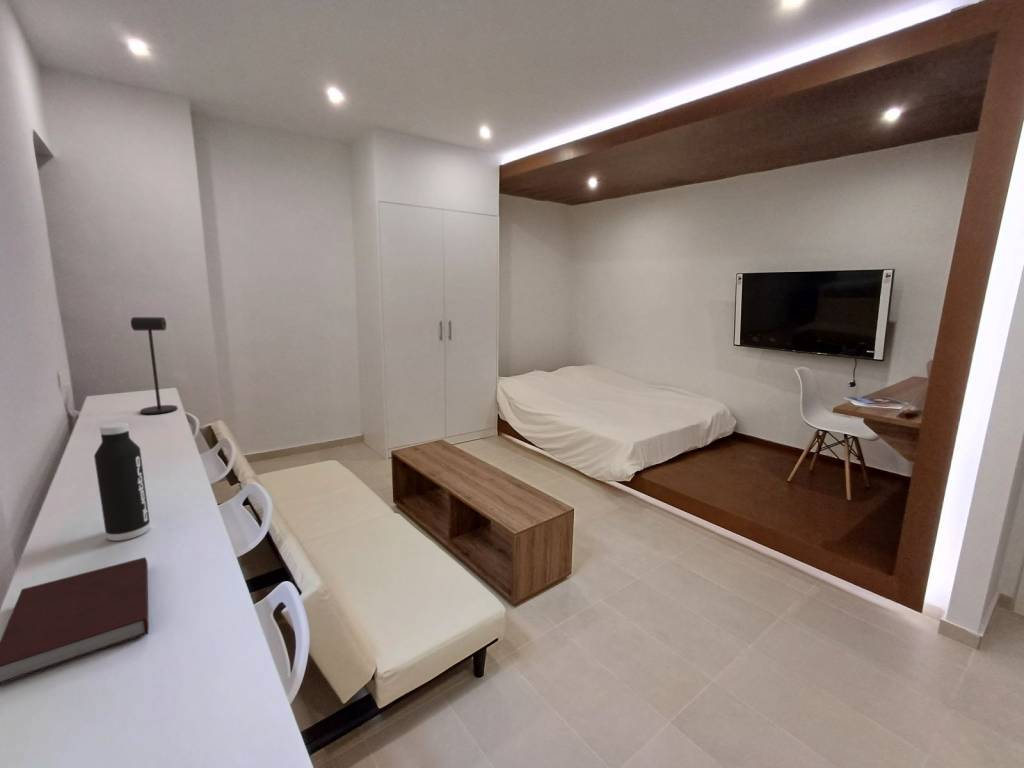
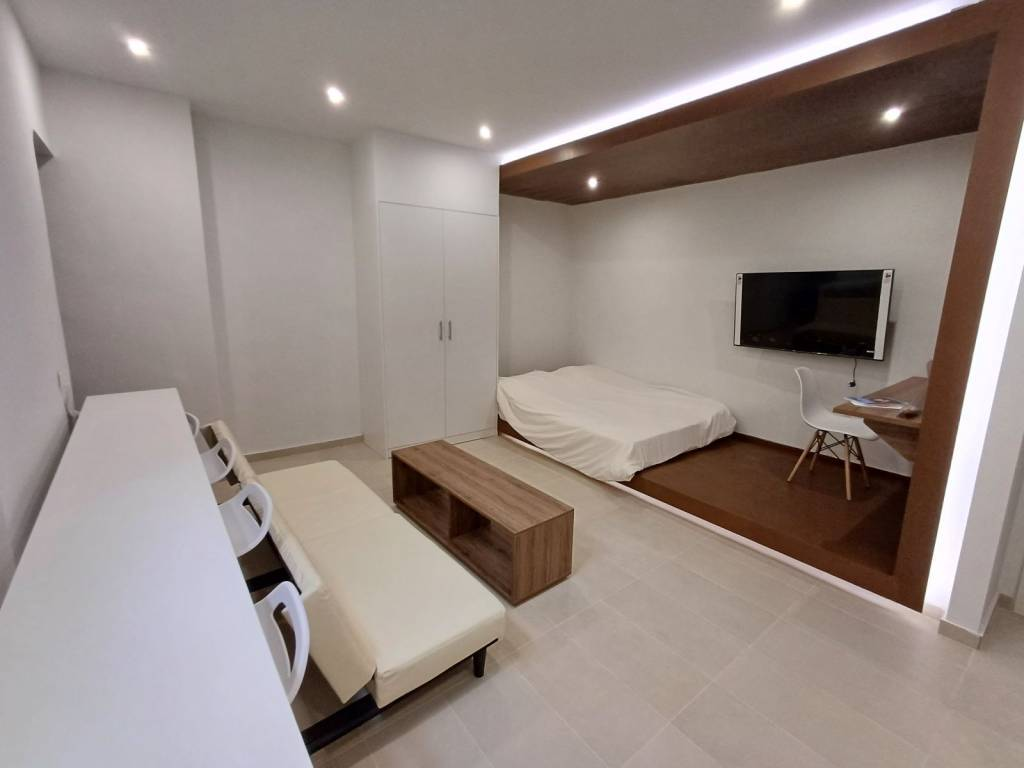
- water bottle [93,422,151,542]
- notebook [0,556,150,685]
- desk lamp [130,316,178,415]
